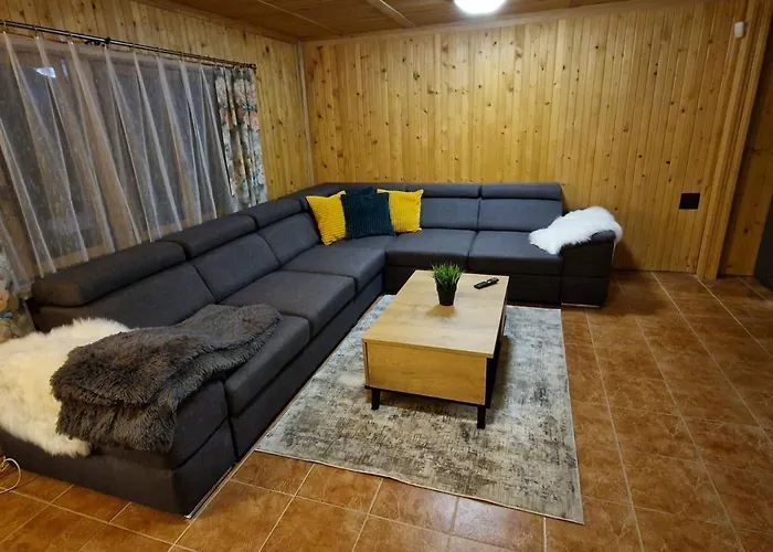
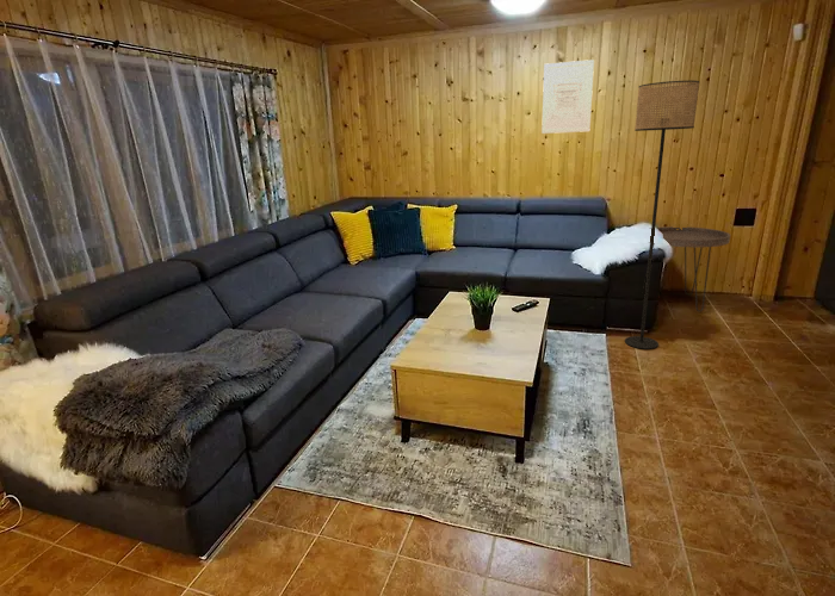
+ floor lamp [624,79,700,350]
+ side table [656,225,731,312]
+ wall art [540,58,595,135]
